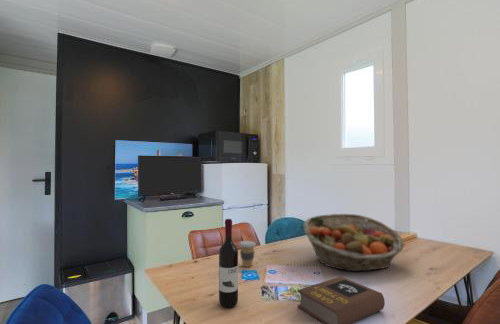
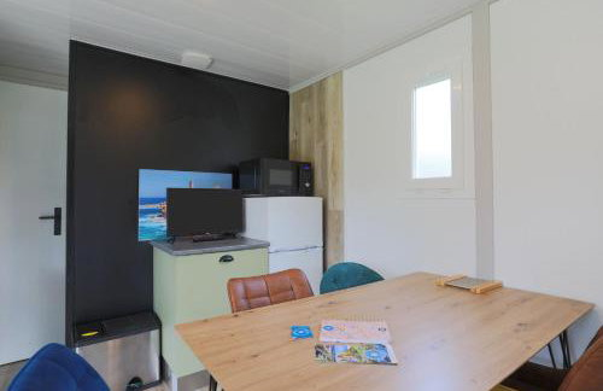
- wine bottle [218,218,239,309]
- coffee cup [238,240,257,268]
- fruit basket [302,213,405,272]
- book [296,276,386,324]
